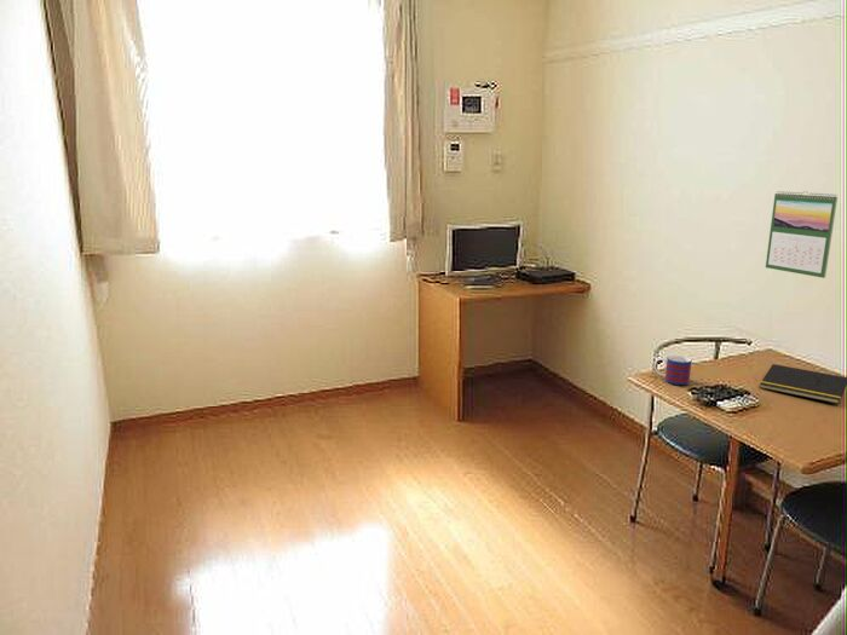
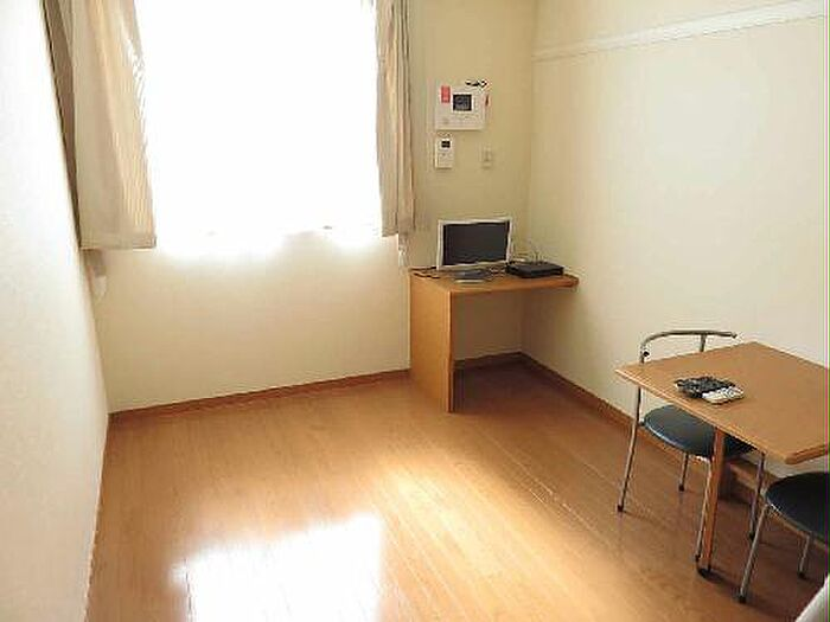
- notepad [759,363,847,405]
- mug [653,354,693,386]
- calendar [765,190,839,279]
